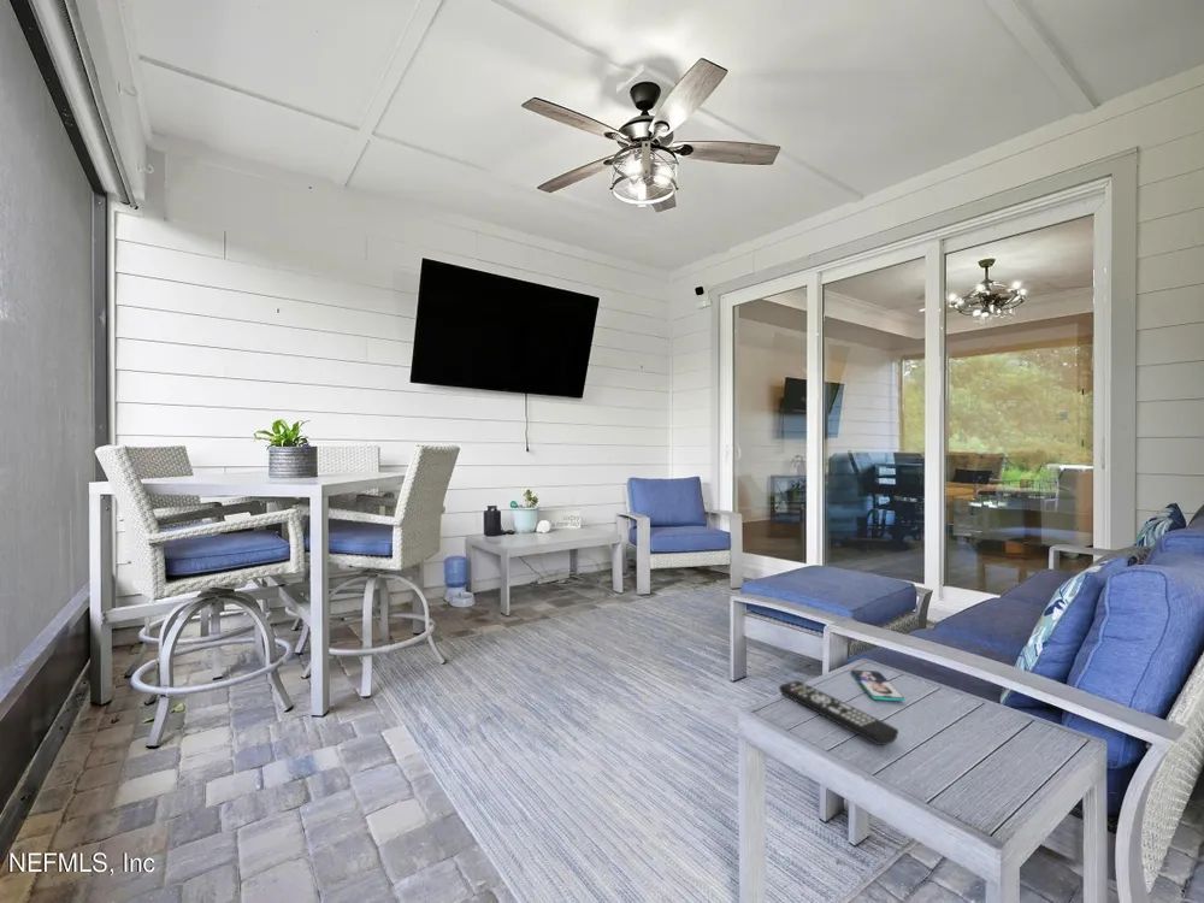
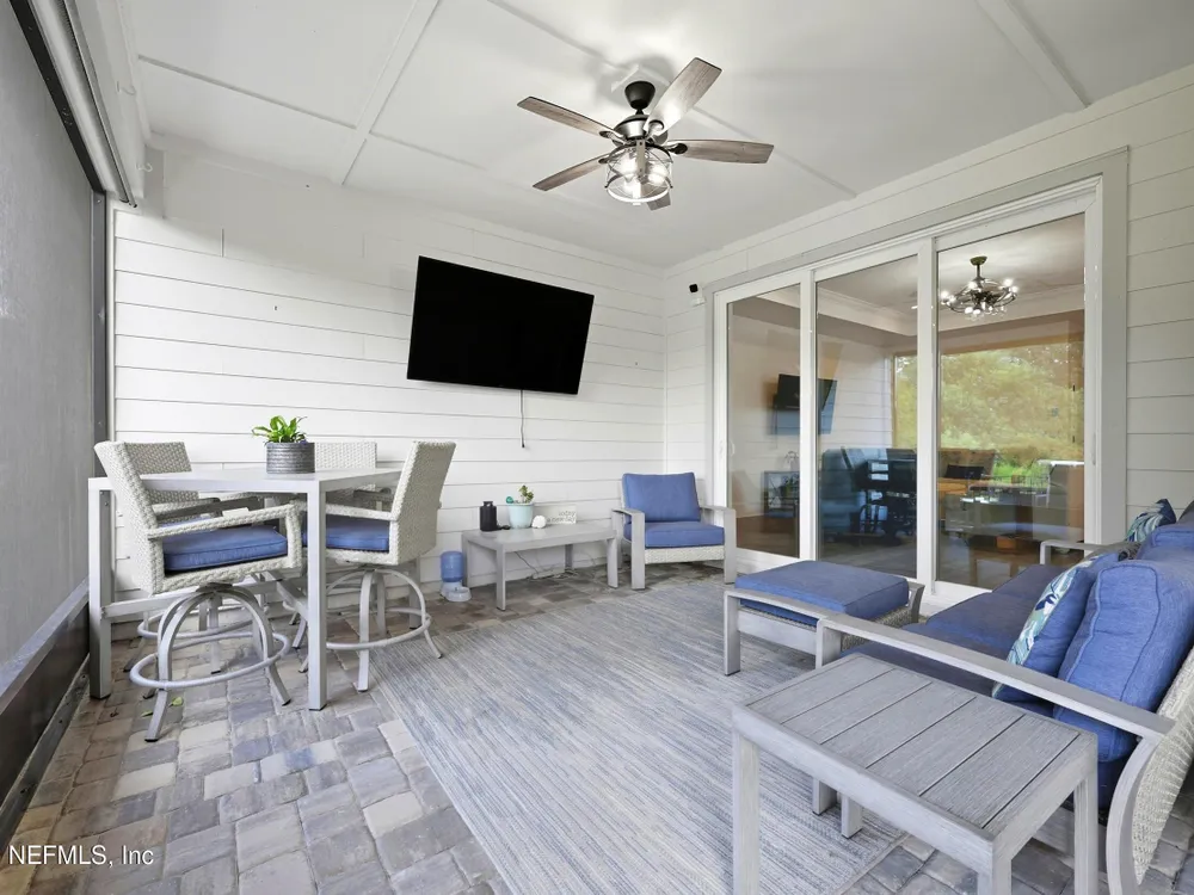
- smartphone [850,669,905,702]
- remote control [778,680,899,746]
